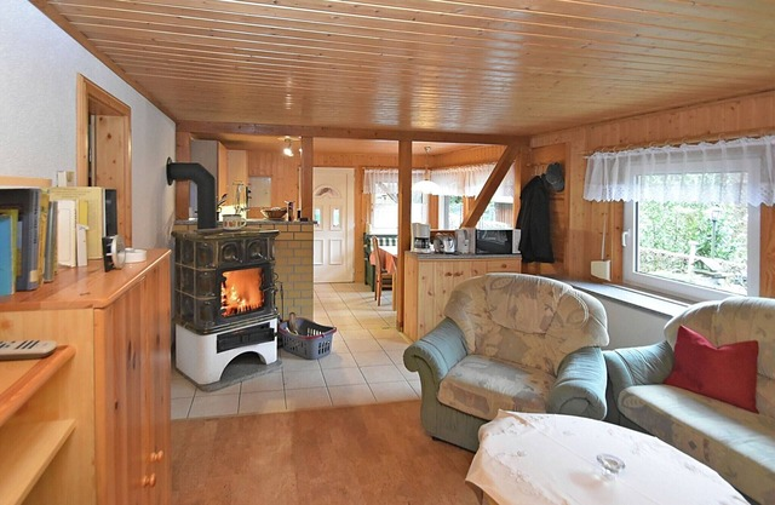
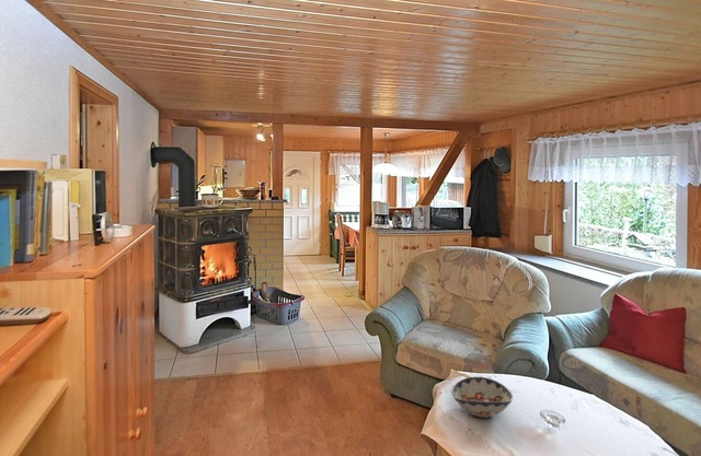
+ decorative bowl [450,376,514,419]
